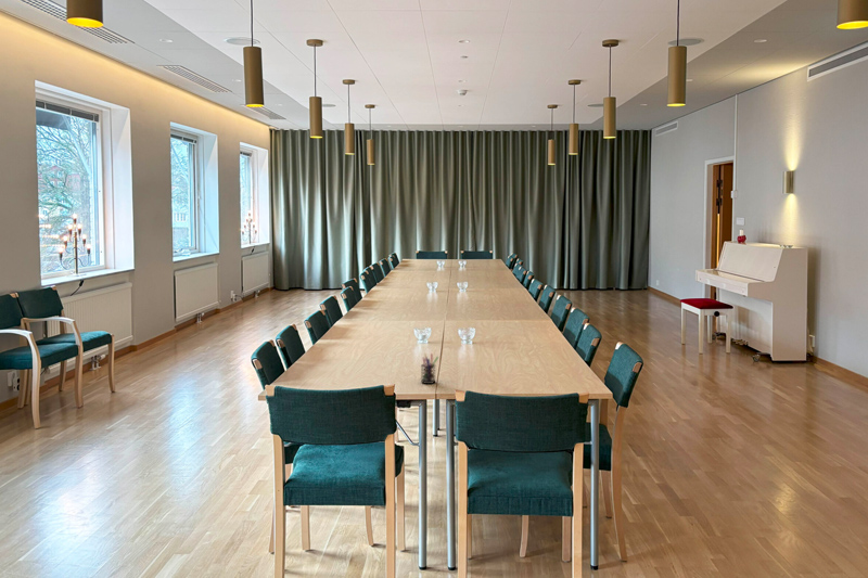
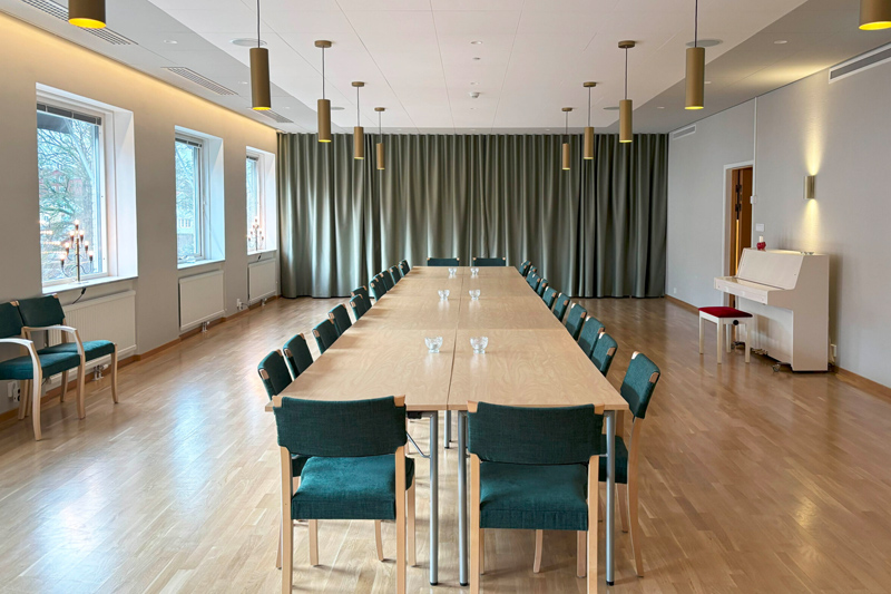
- pen holder [420,352,439,385]
